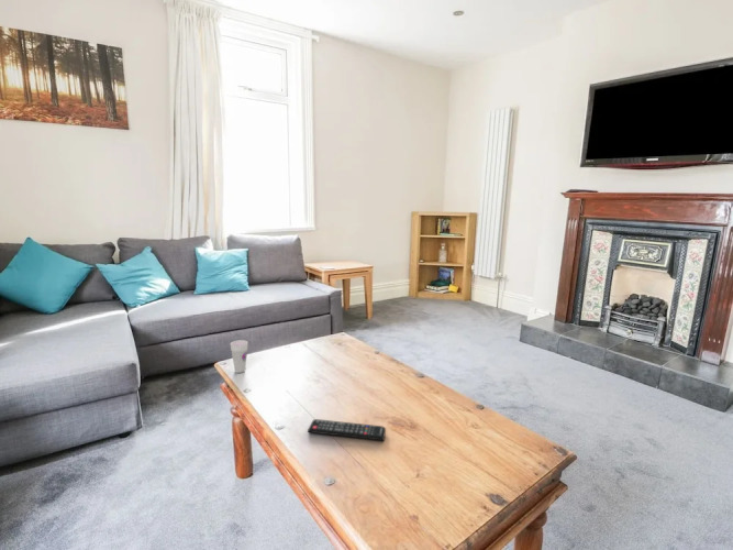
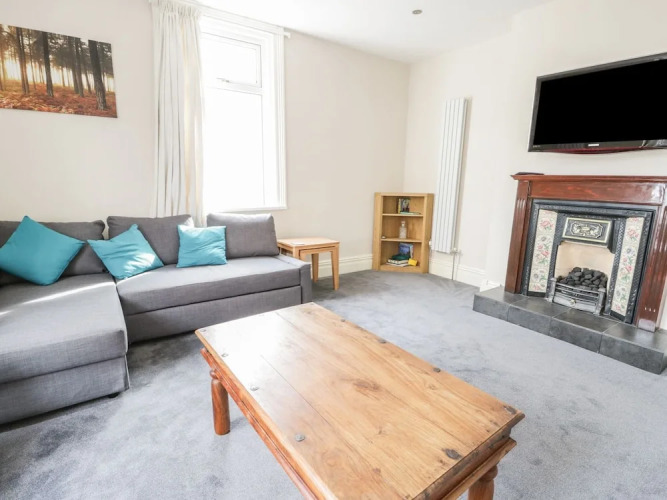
- remote control [307,418,387,442]
- cup [230,339,249,374]
